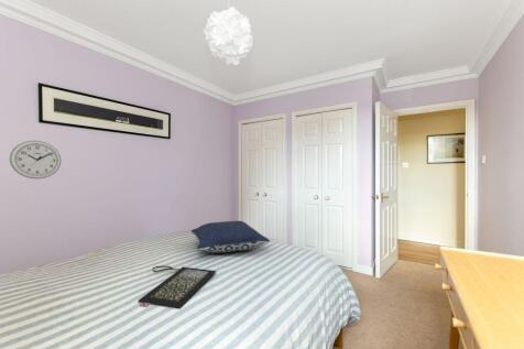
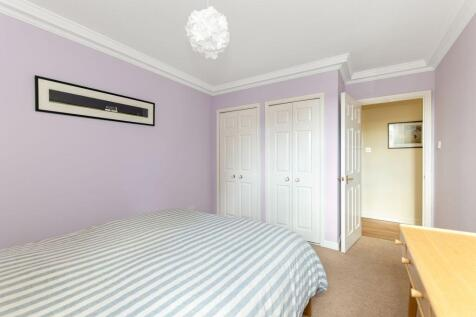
- pillow [190,220,271,254]
- clutch bag [137,264,217,309]
- wall clock [9,140,63,181]
